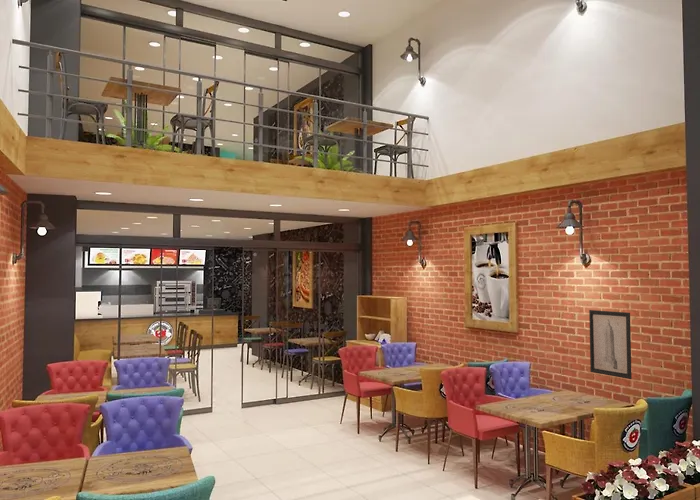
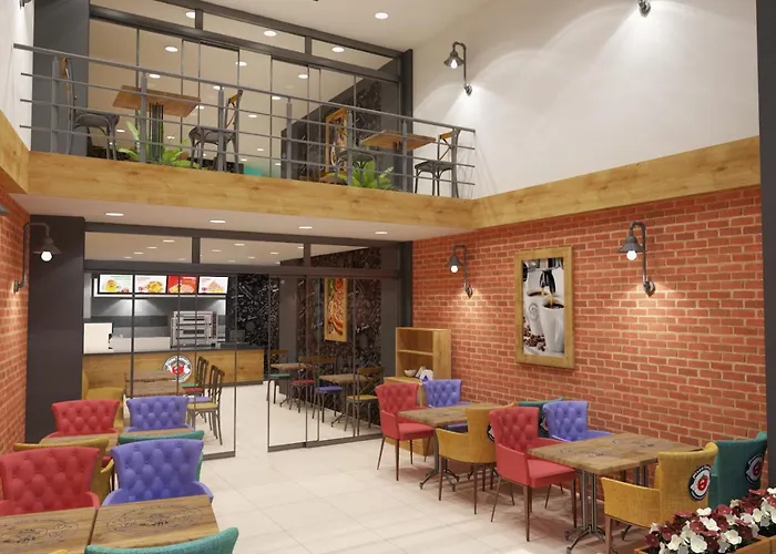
- wall art [588,309,633,380]
